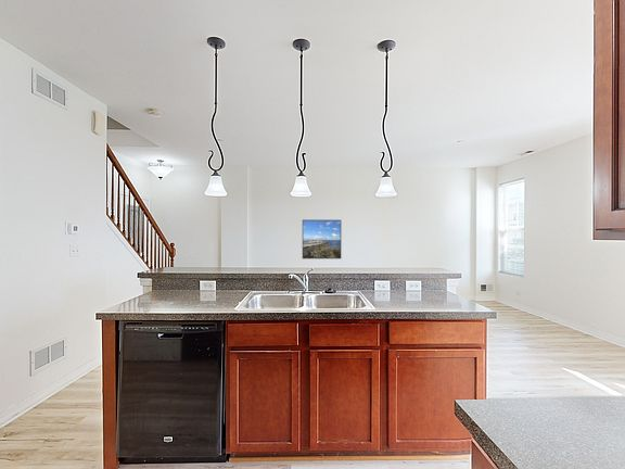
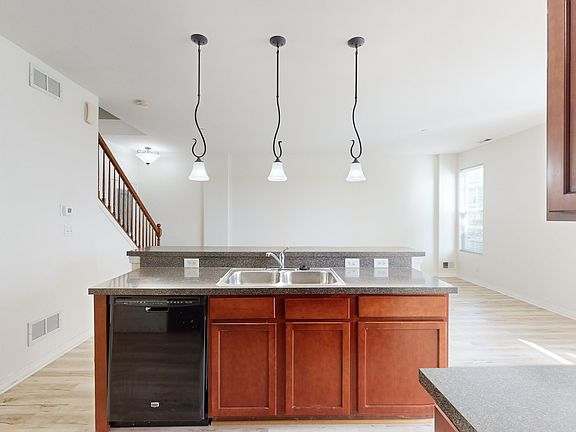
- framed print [302,218,343,259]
